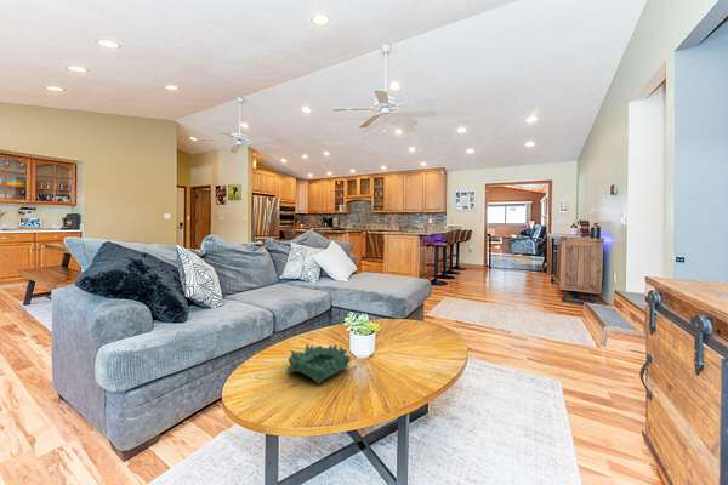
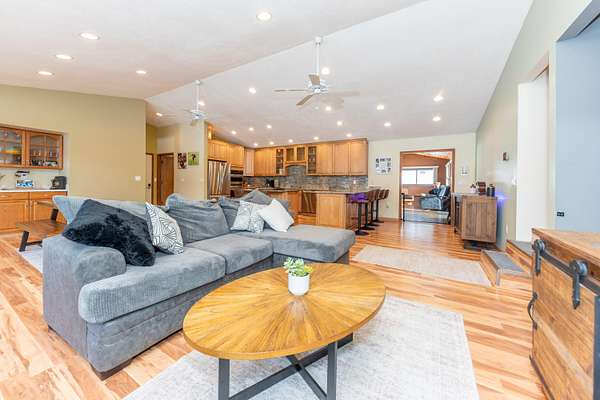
- decorative bowl [285,343,352,384]
